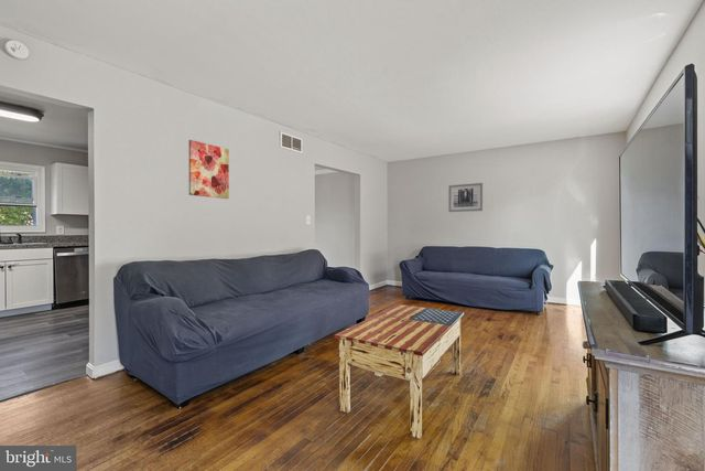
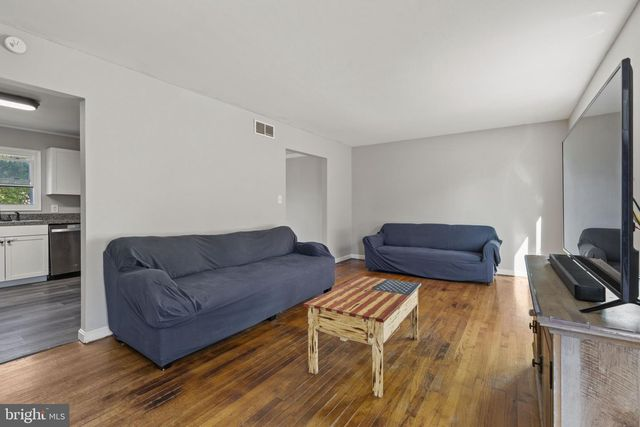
- wall art [188,139,230,200]
- wall art [447,182,484,213]
